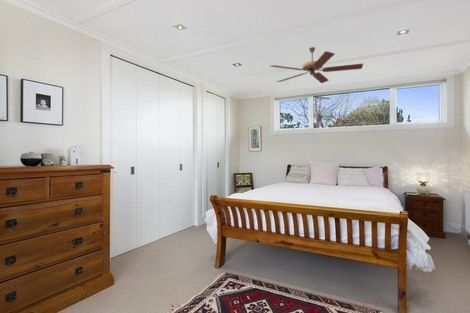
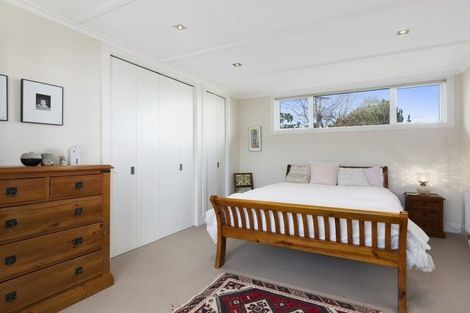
- ceiling fan [269,46,364,84]
